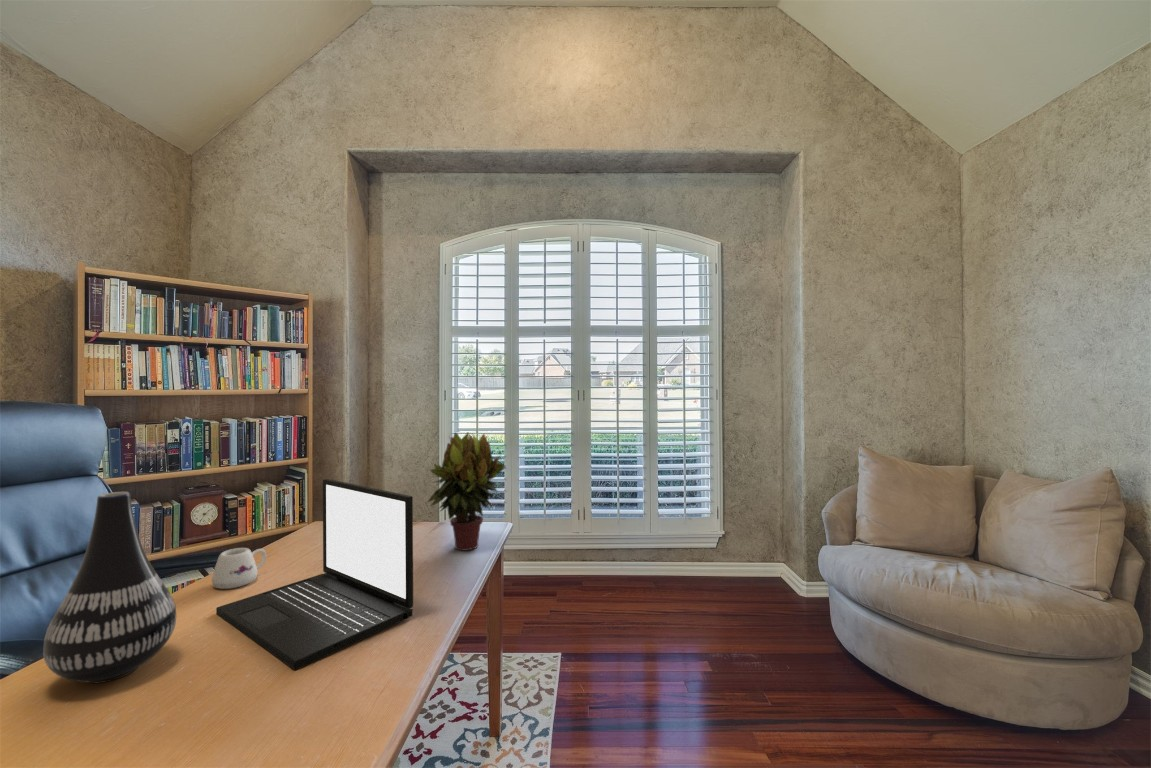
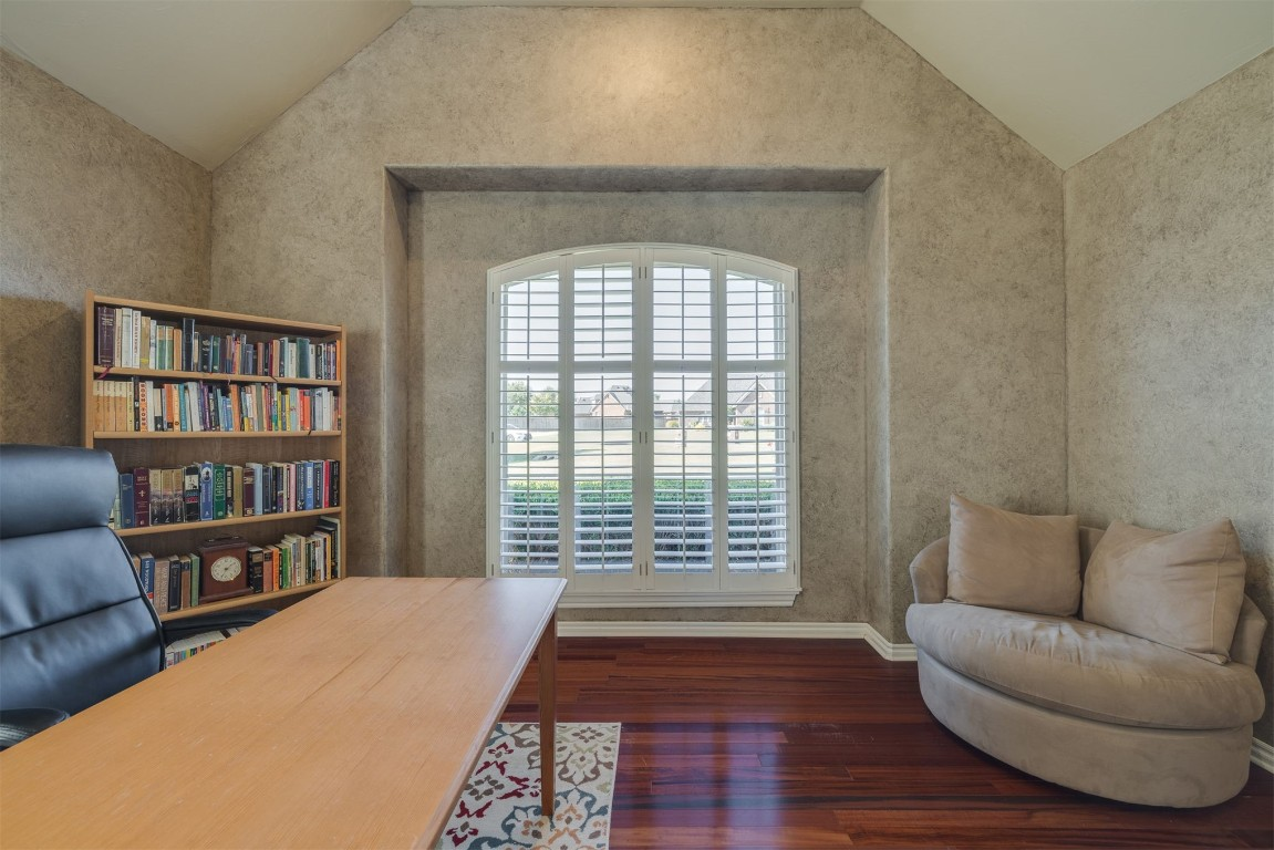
- potted plant [426,431,507,551]
- vase [42,491,178,684]
- mug [211,547,267,590]
- laptop [215,478,414,671]
